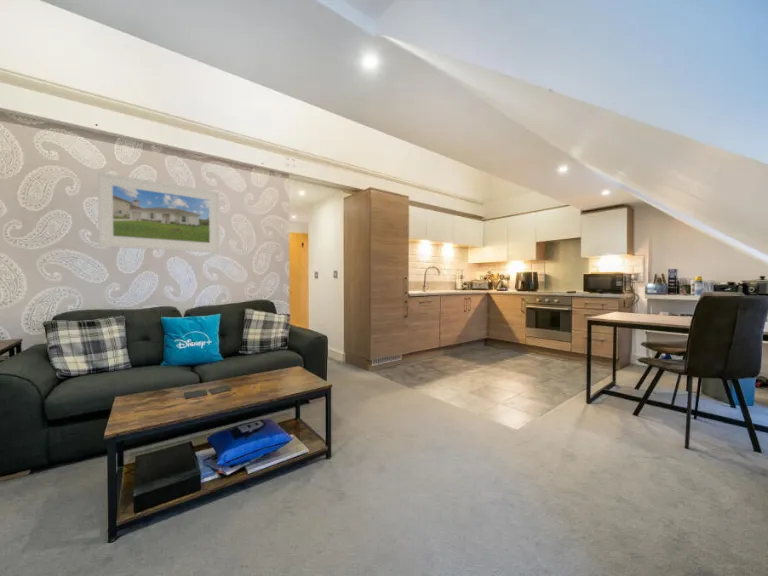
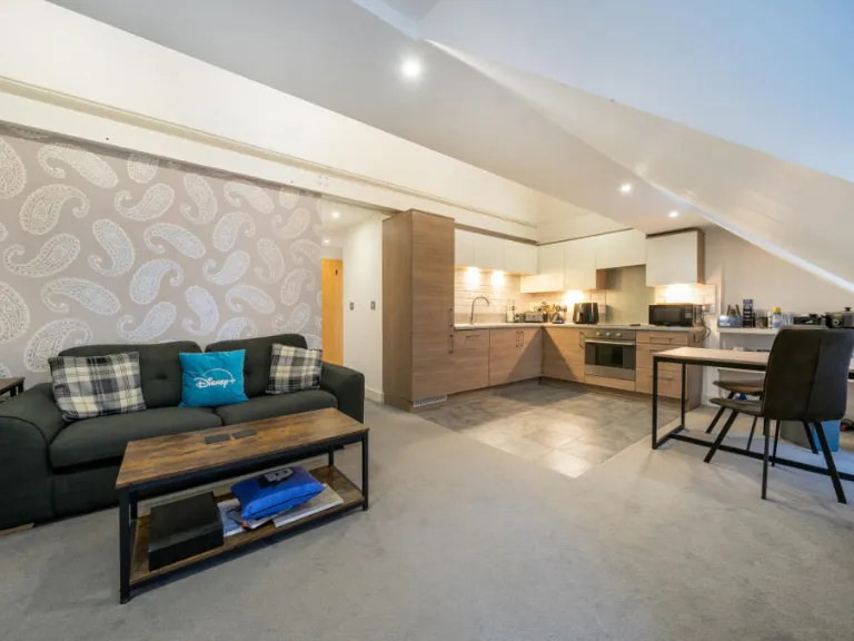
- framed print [97,171,221,254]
